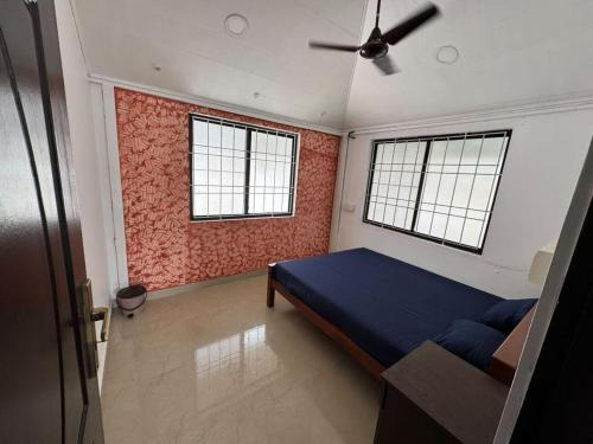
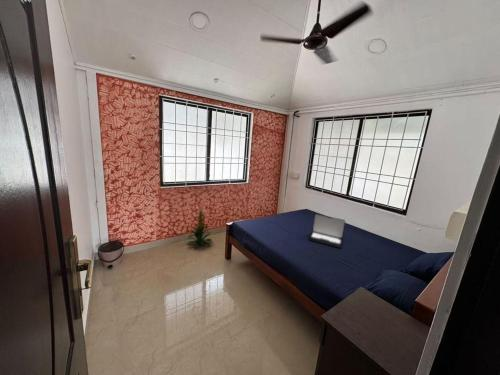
+ indoor plant [186,207,213,250]
+ laptop [308,213,346,249]
